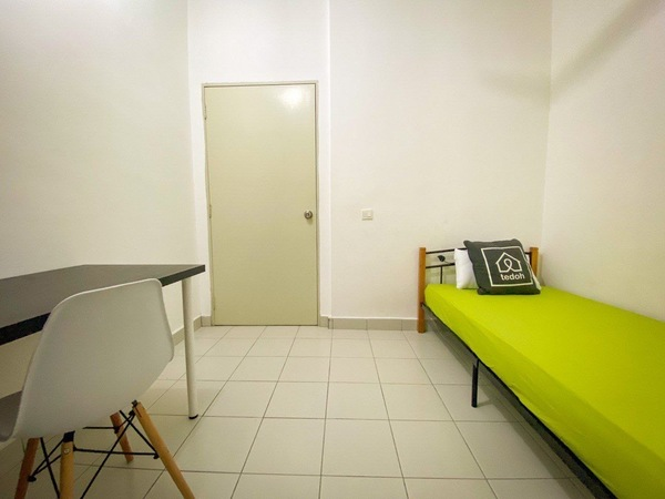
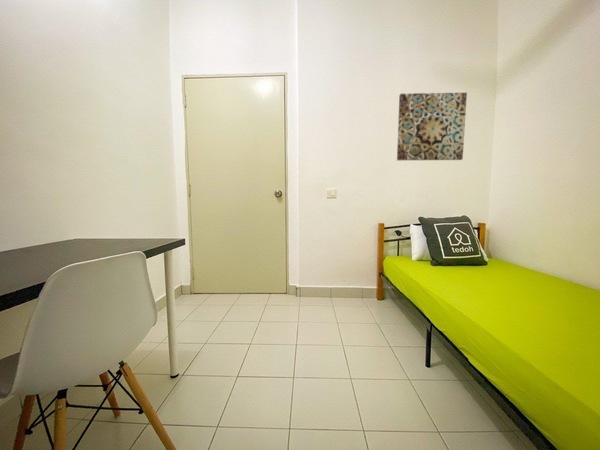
+ wall art [396,92,468,161]
